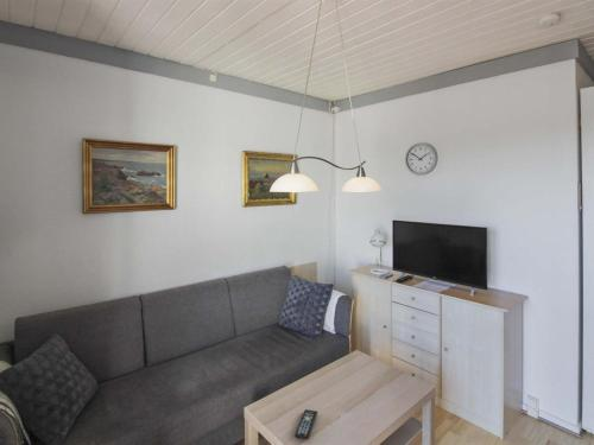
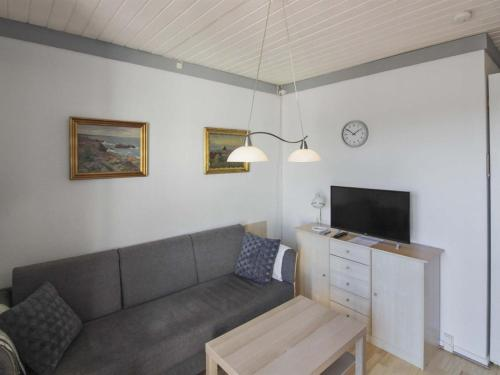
- remote control [293,408,318,440]
